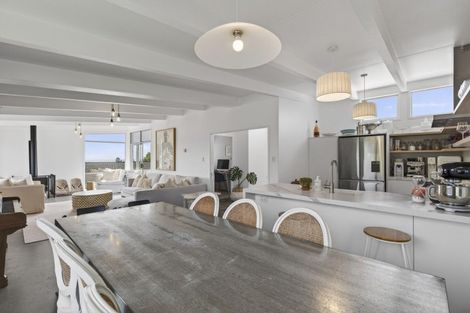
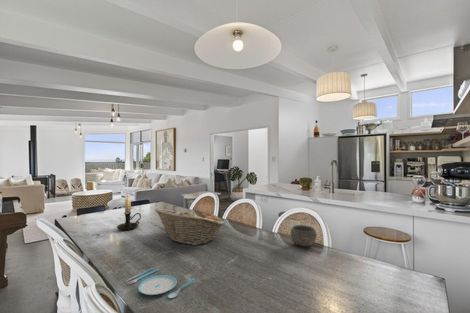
+ plate [124,267,196,299]
+ candle holder [116,192,142,232]
+ fruit basket [154,207,225,246]
+ bowl [290,224,318,248]
